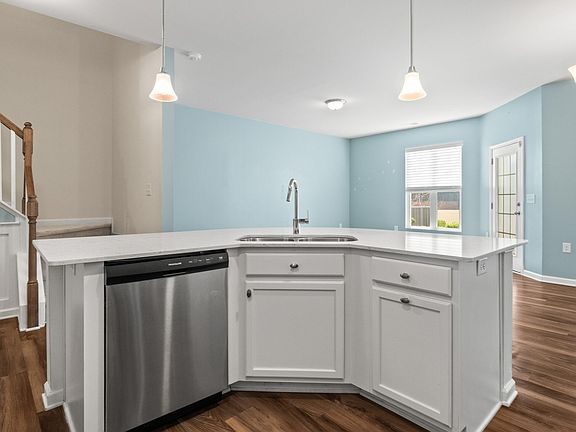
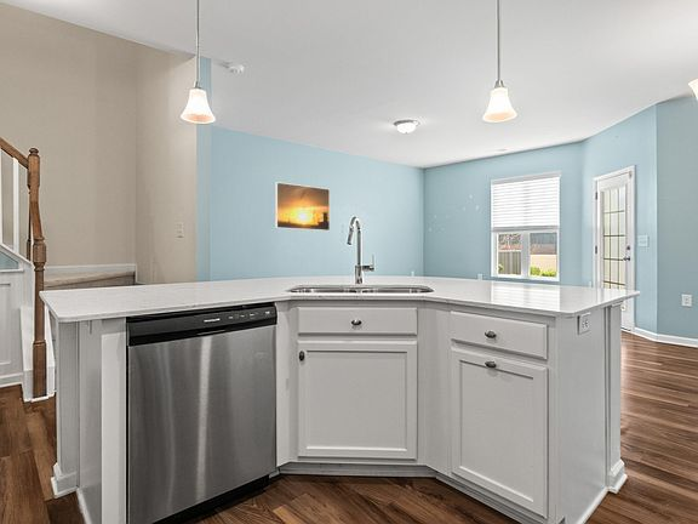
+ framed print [274,181,331,232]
